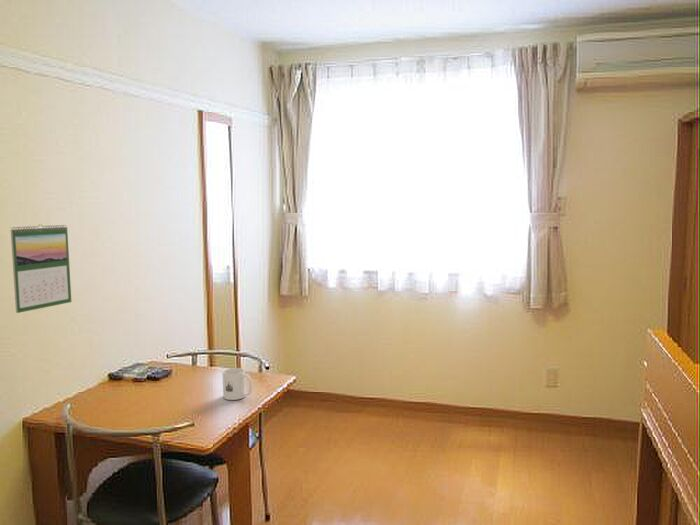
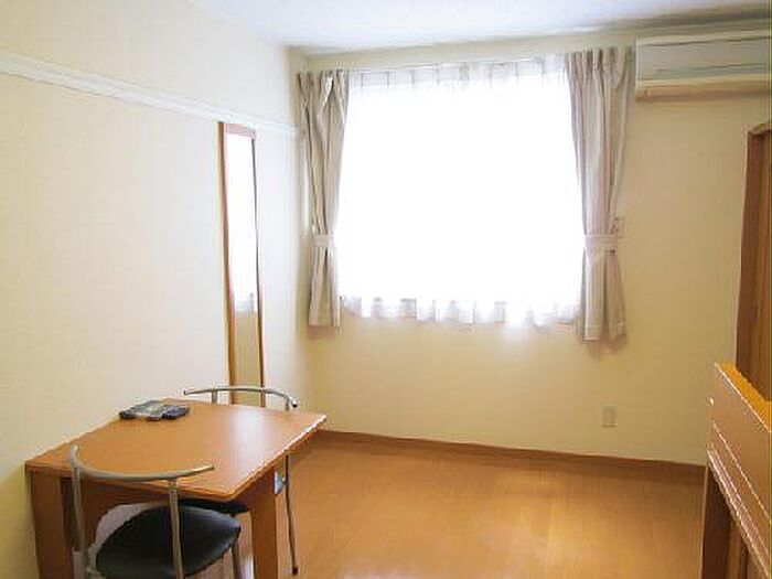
- calendar [10,223,72,314]
- mug [221,367,253,401]
